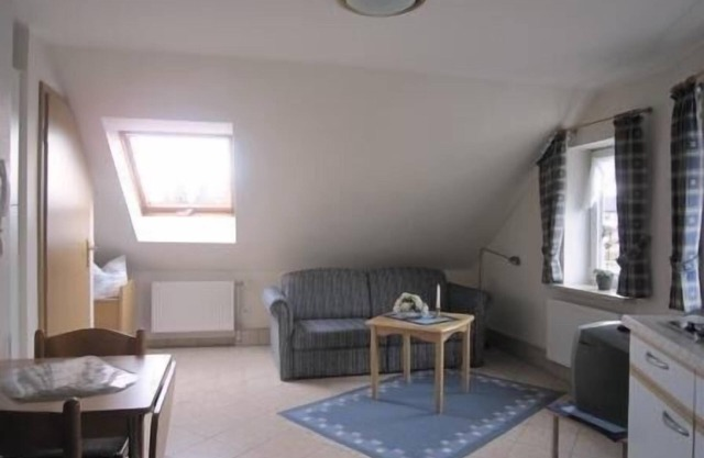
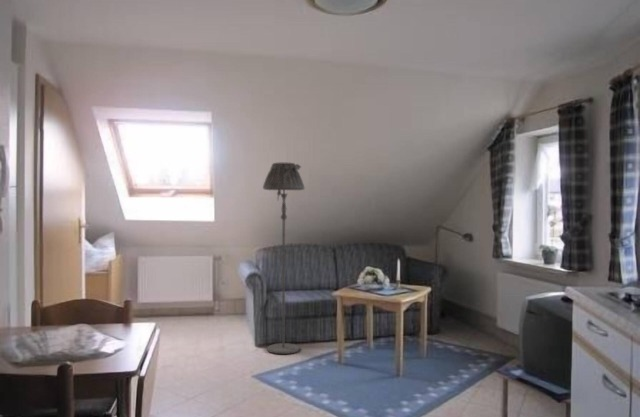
+ floor lamp [262,161,306,355]
